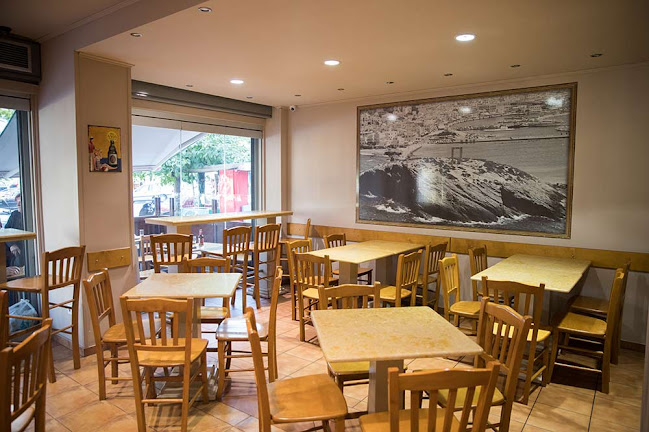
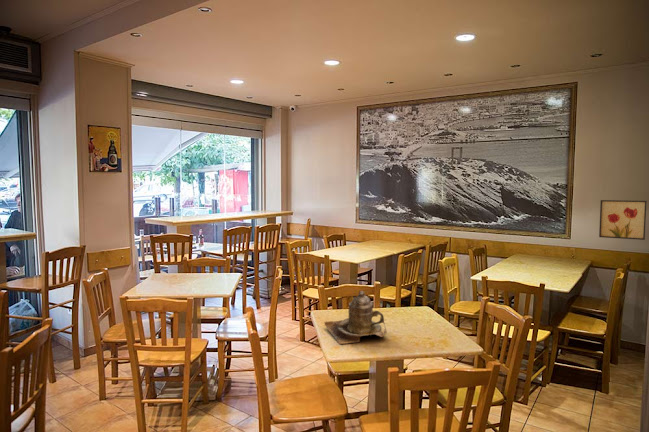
+ wall art [598,199,647,241]
+ teapot [323,290,388,345]
